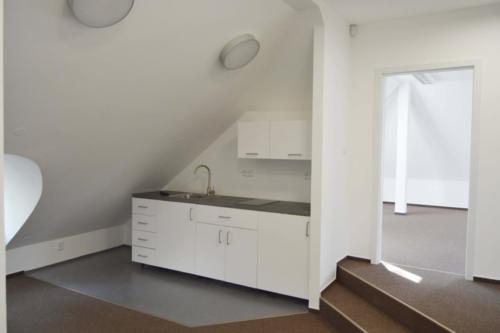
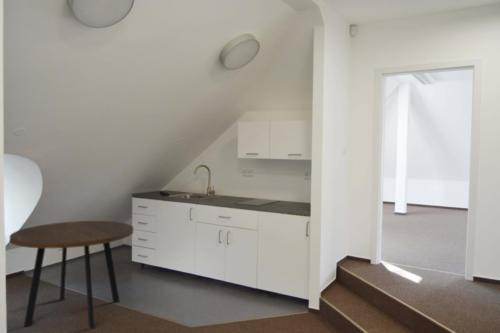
+ dining table [9,220,134,330]
